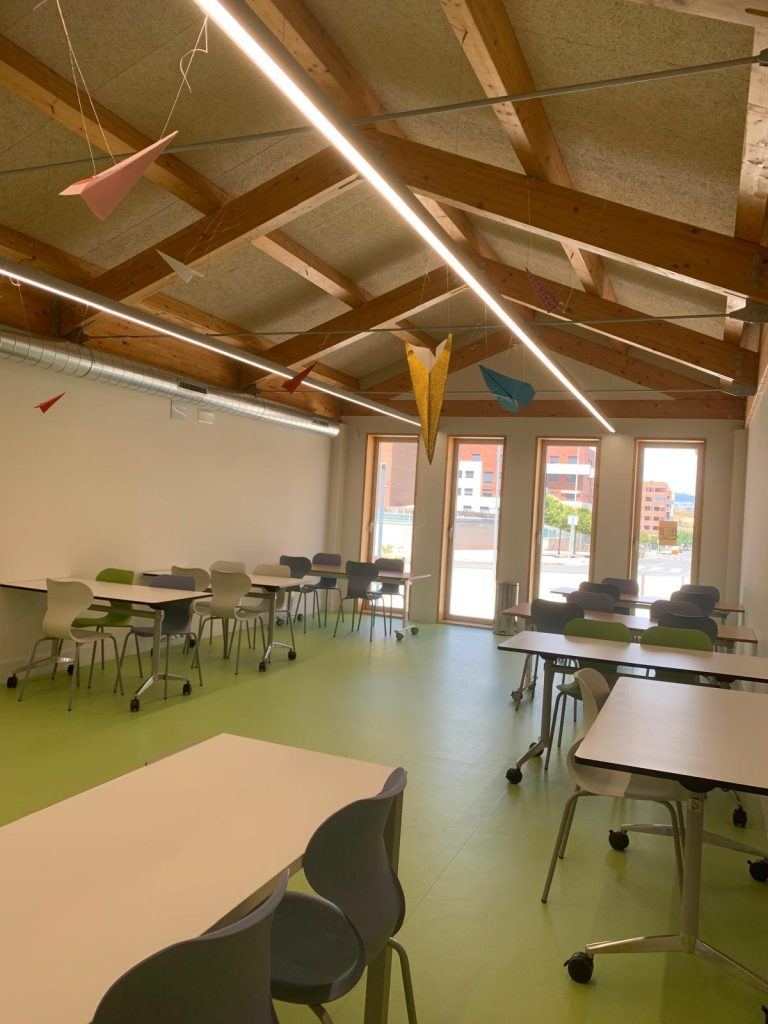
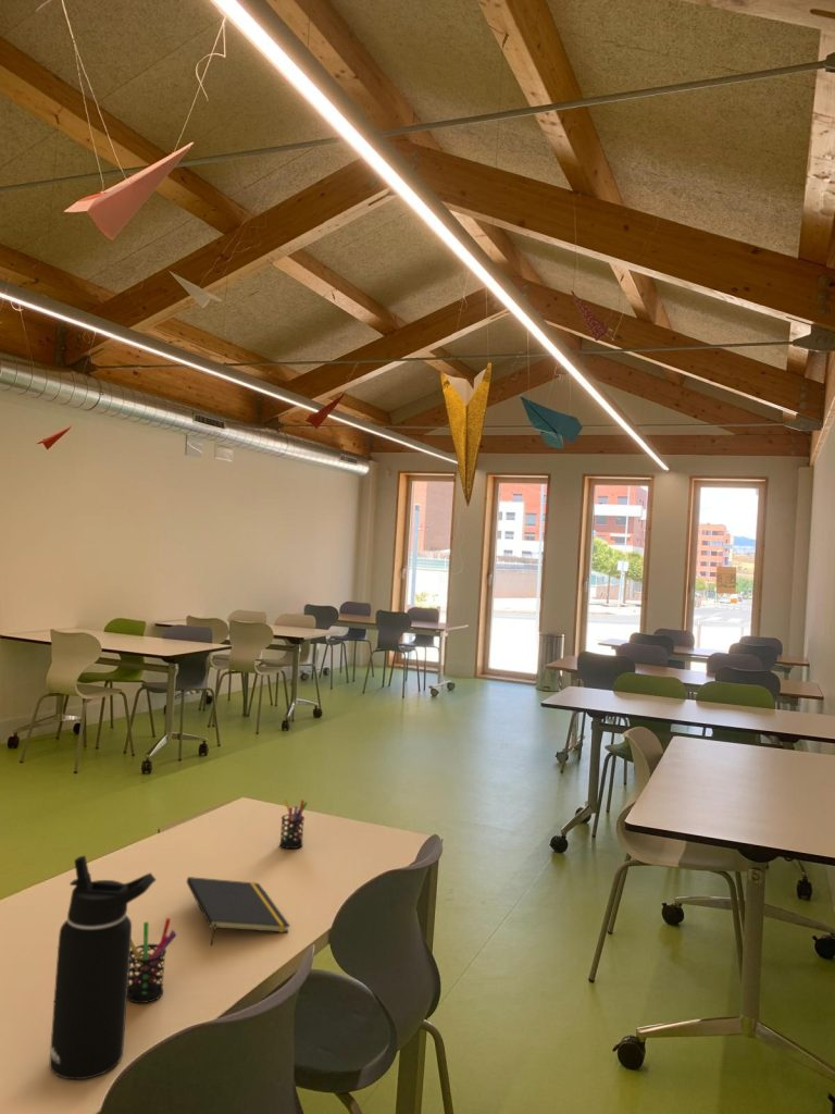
+ pen holder [127,917,177,1004]
+ pen holder [278,797,309,850]
+ notepad [186,876,291,946]
+ water bottle [49,855,158,1080]
